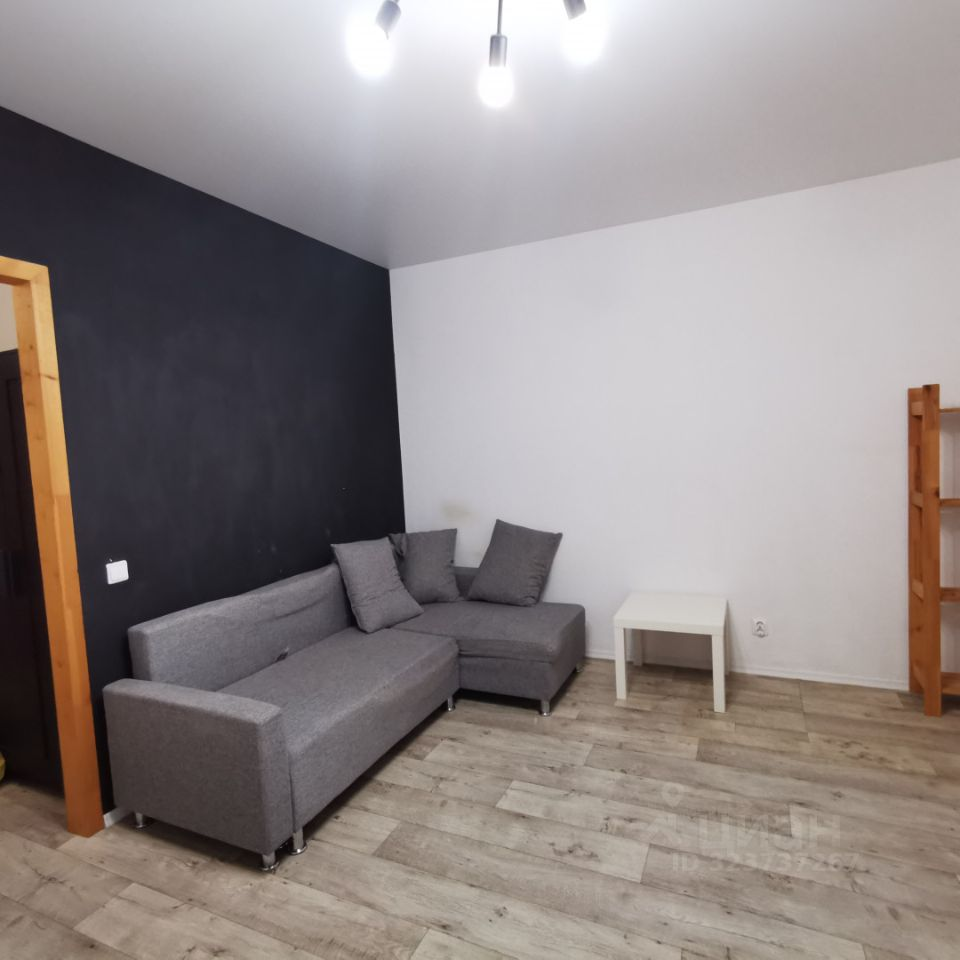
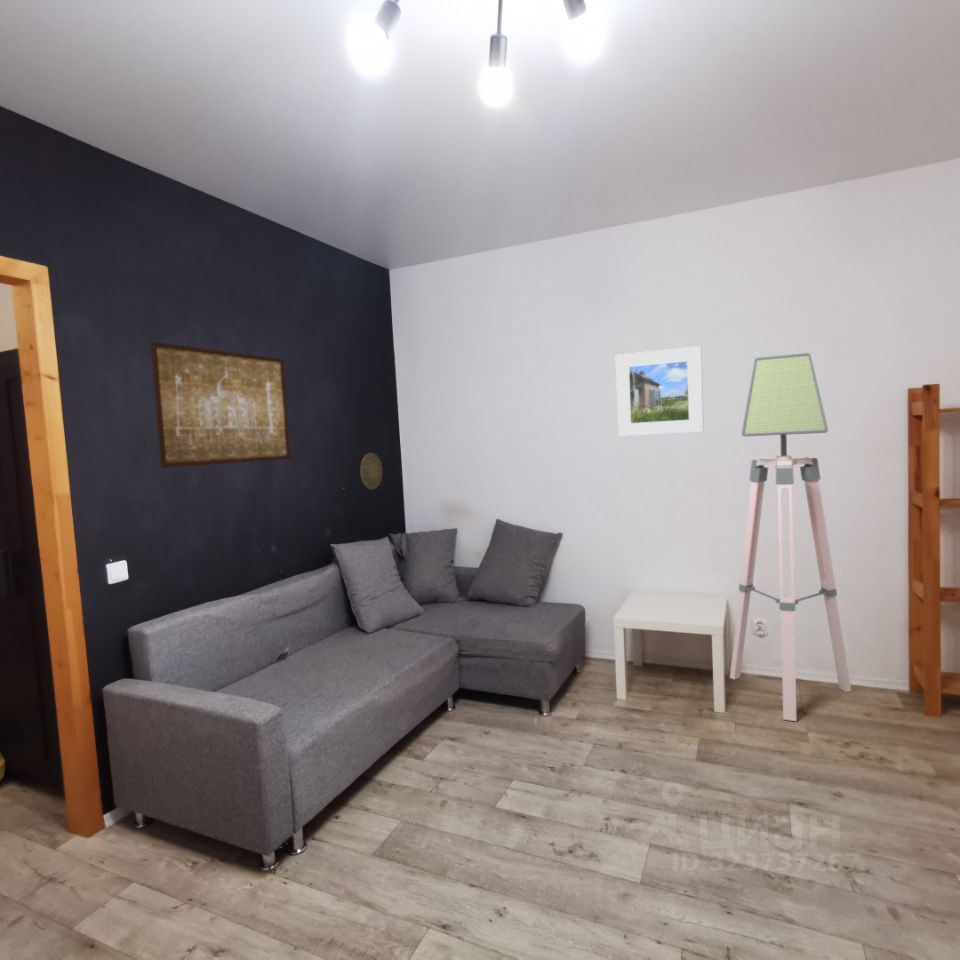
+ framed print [614,345,705,438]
+ wall art [150,341,291,469]
+ floor lamp [729,352,852,722]
+ decorative plate [359,452,383,490]
